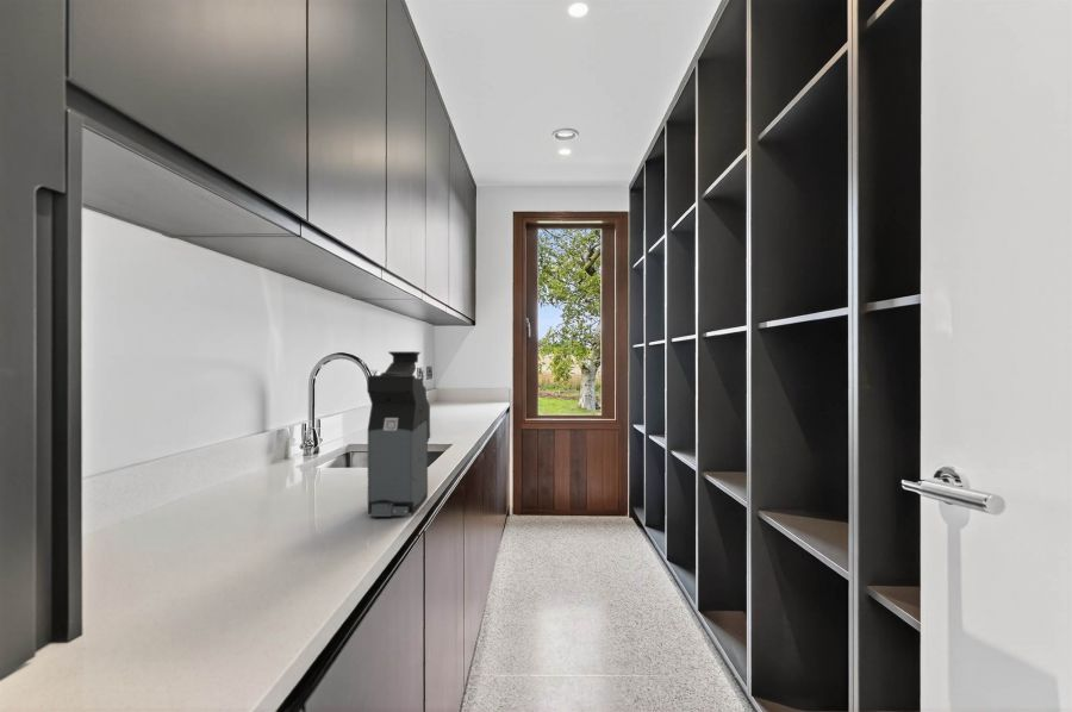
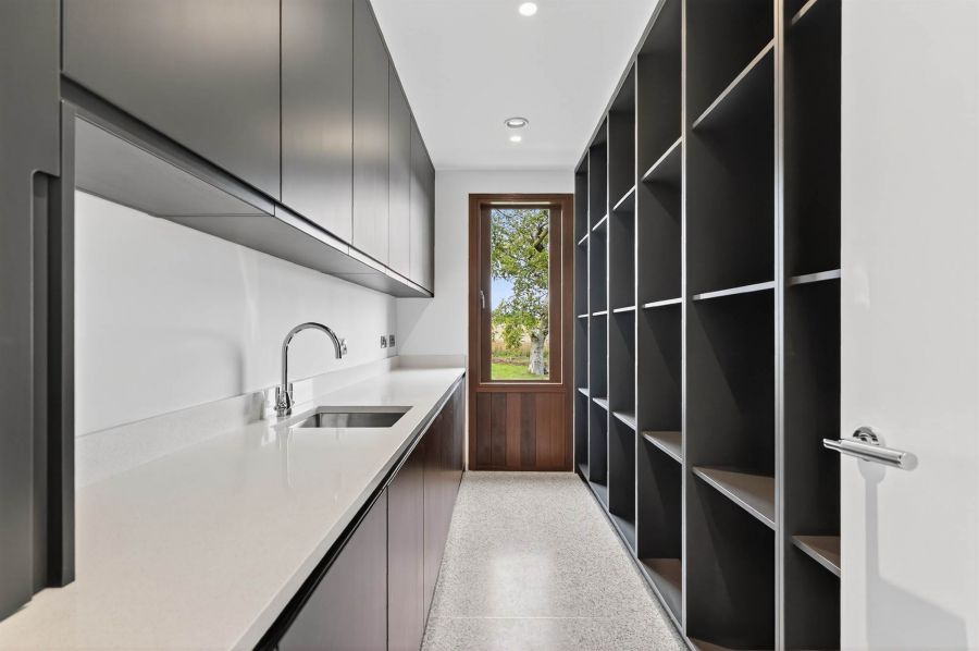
- coffee maker [367,350,431,518]
